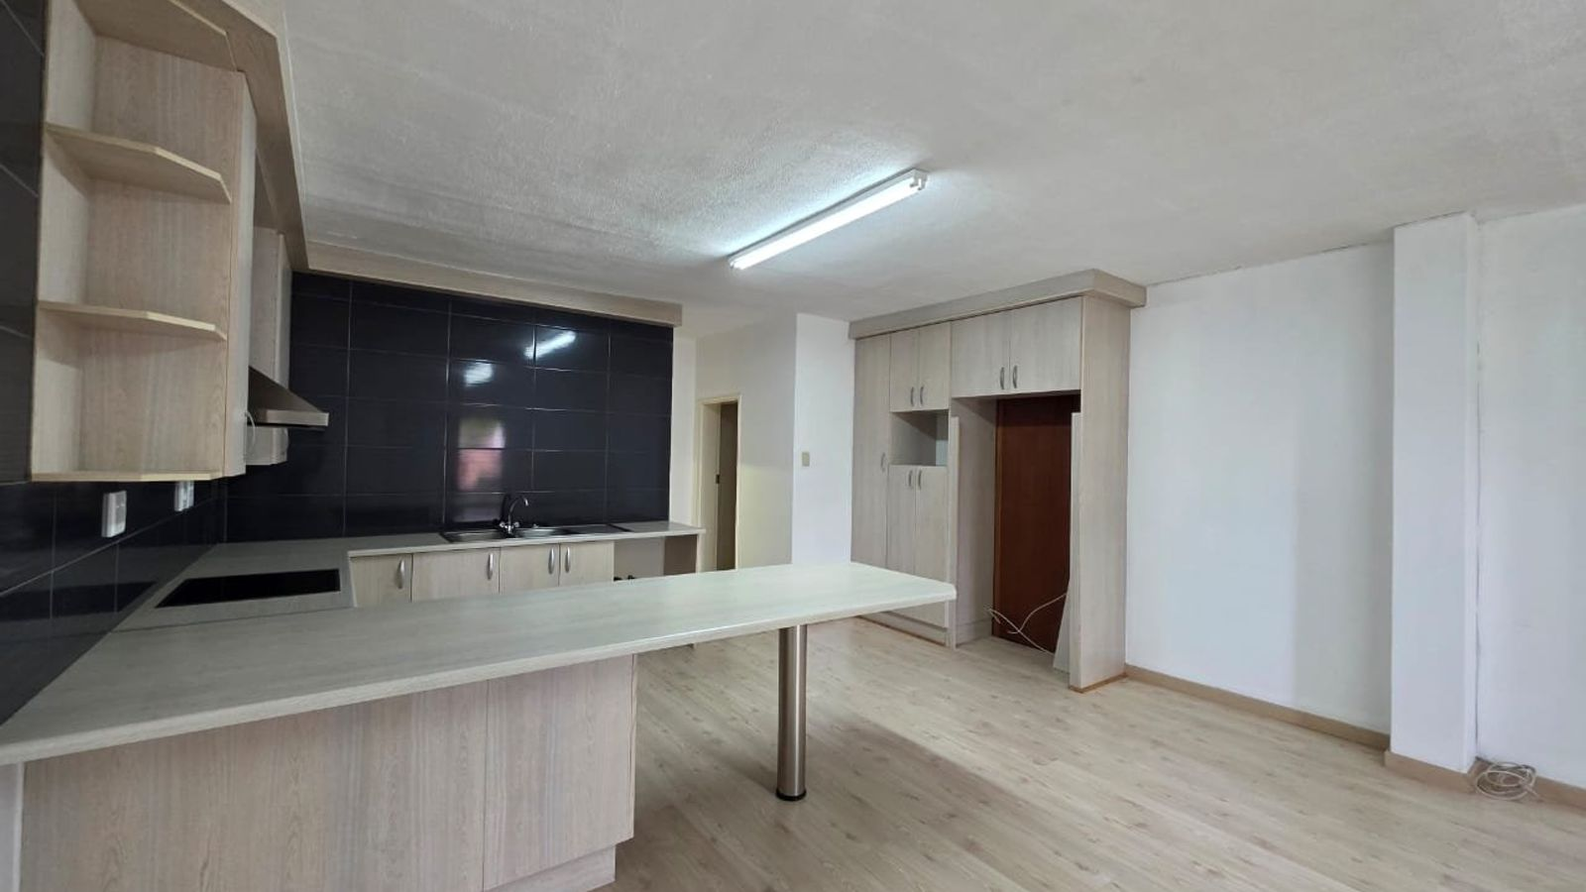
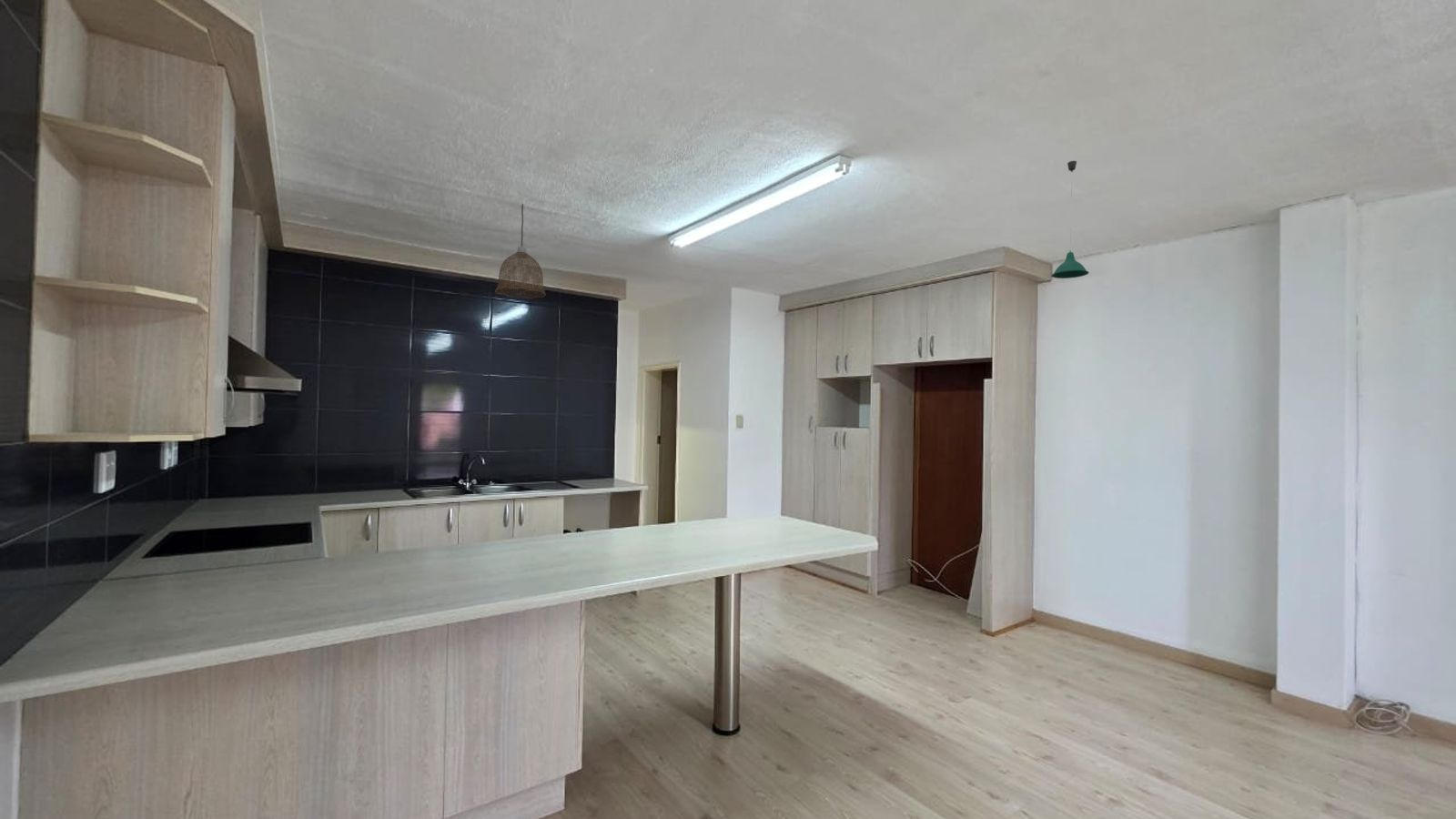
+ pendant light [1050,160,1090,279]
+ pendant lamp [494,203,547,299]
